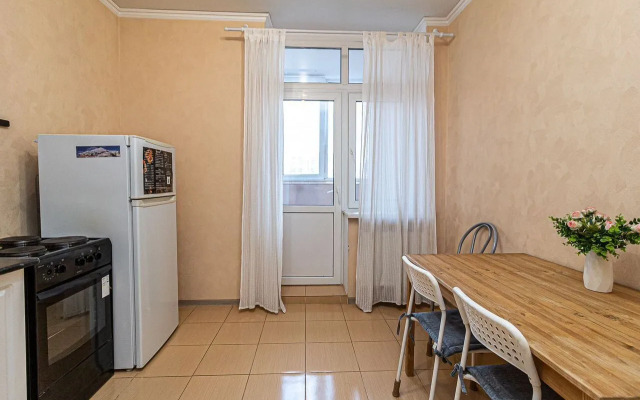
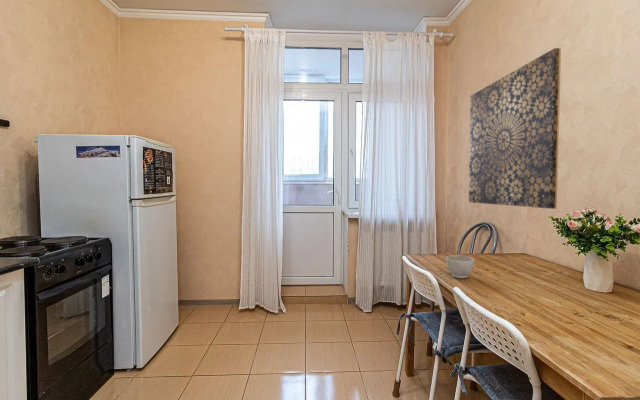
+ wall art [468,47,562,210]
+ bowl [445,254,475,279]
